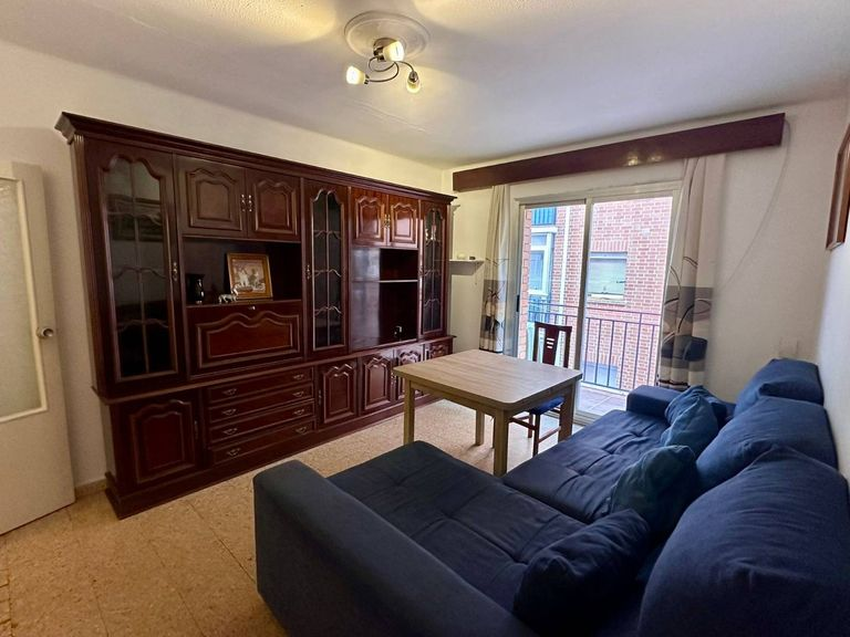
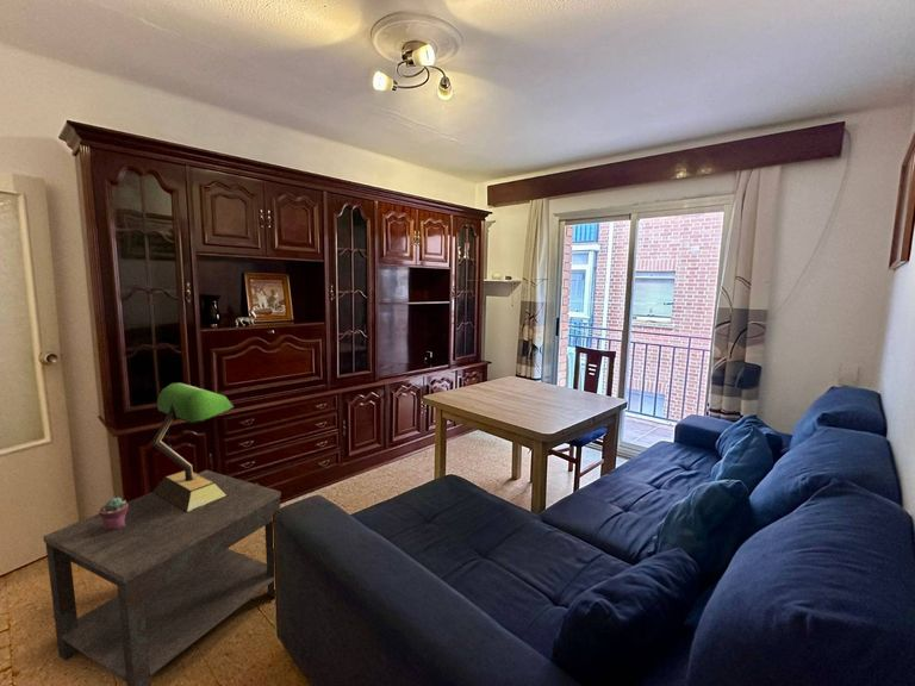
+ table lamp [150,382,235,513]
+ potted succulent [98,497,127,531]
+ side table [43,469,282,686]
